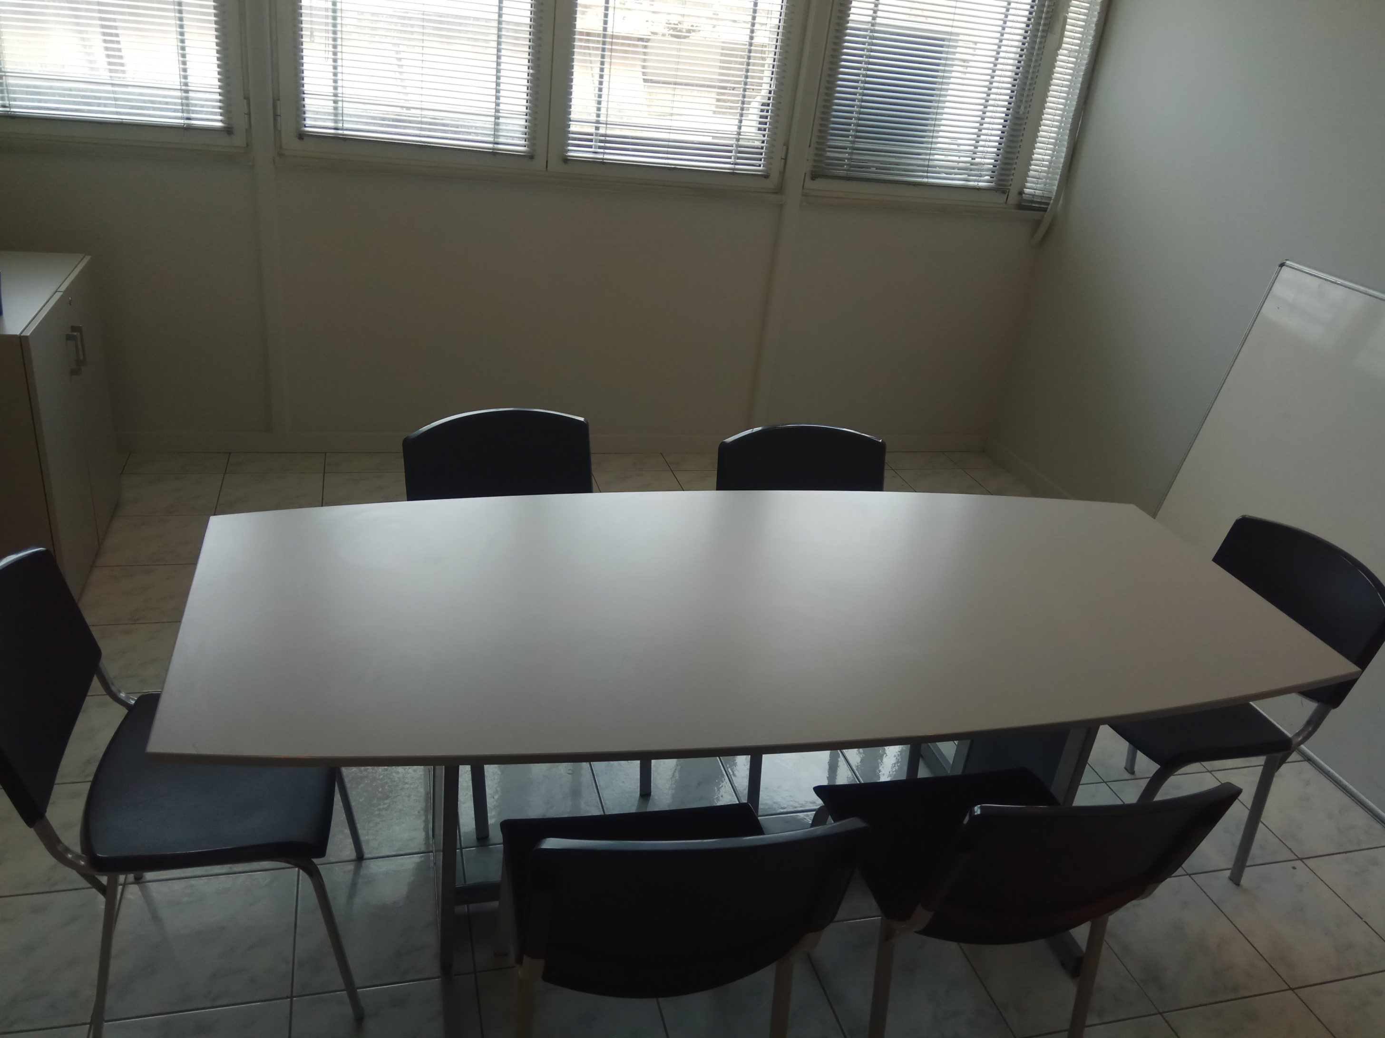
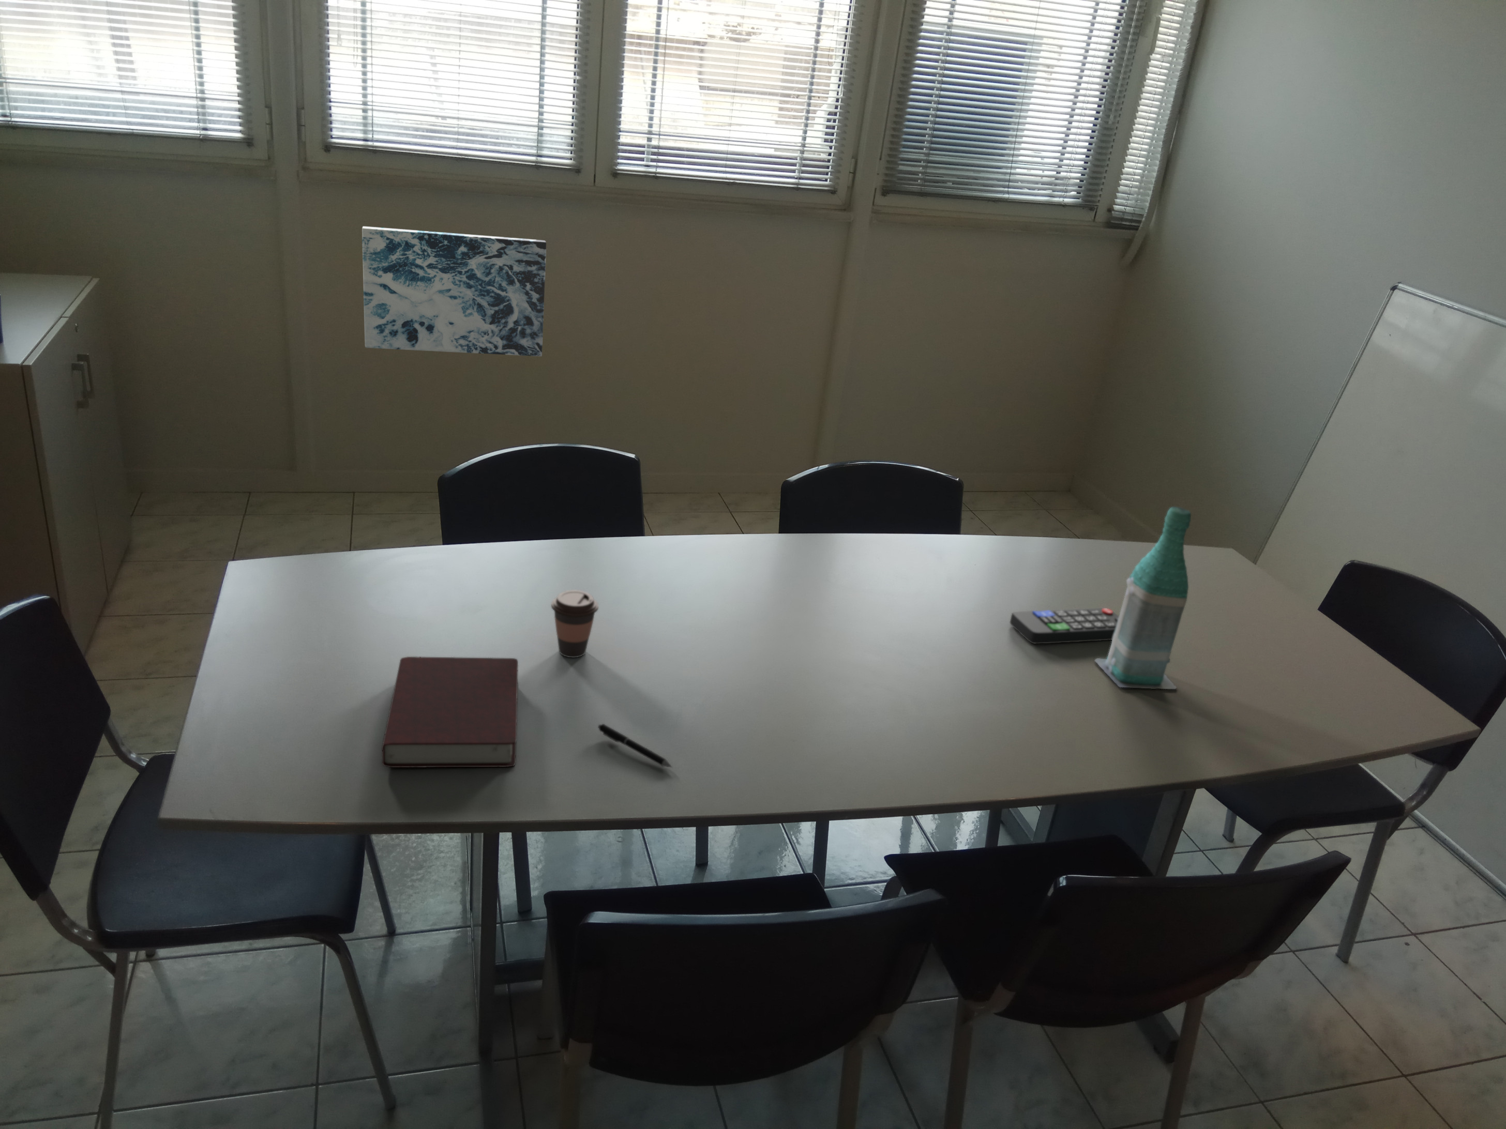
+ remote control [1009,607,1119,645]
+ book [381,656,518,768]
+ pen [598,723,674,768]
+ wall art [362,225,547,357]
+ bottle [1093,506,1192,689]
+ coffee cup [550,589,599,658]
